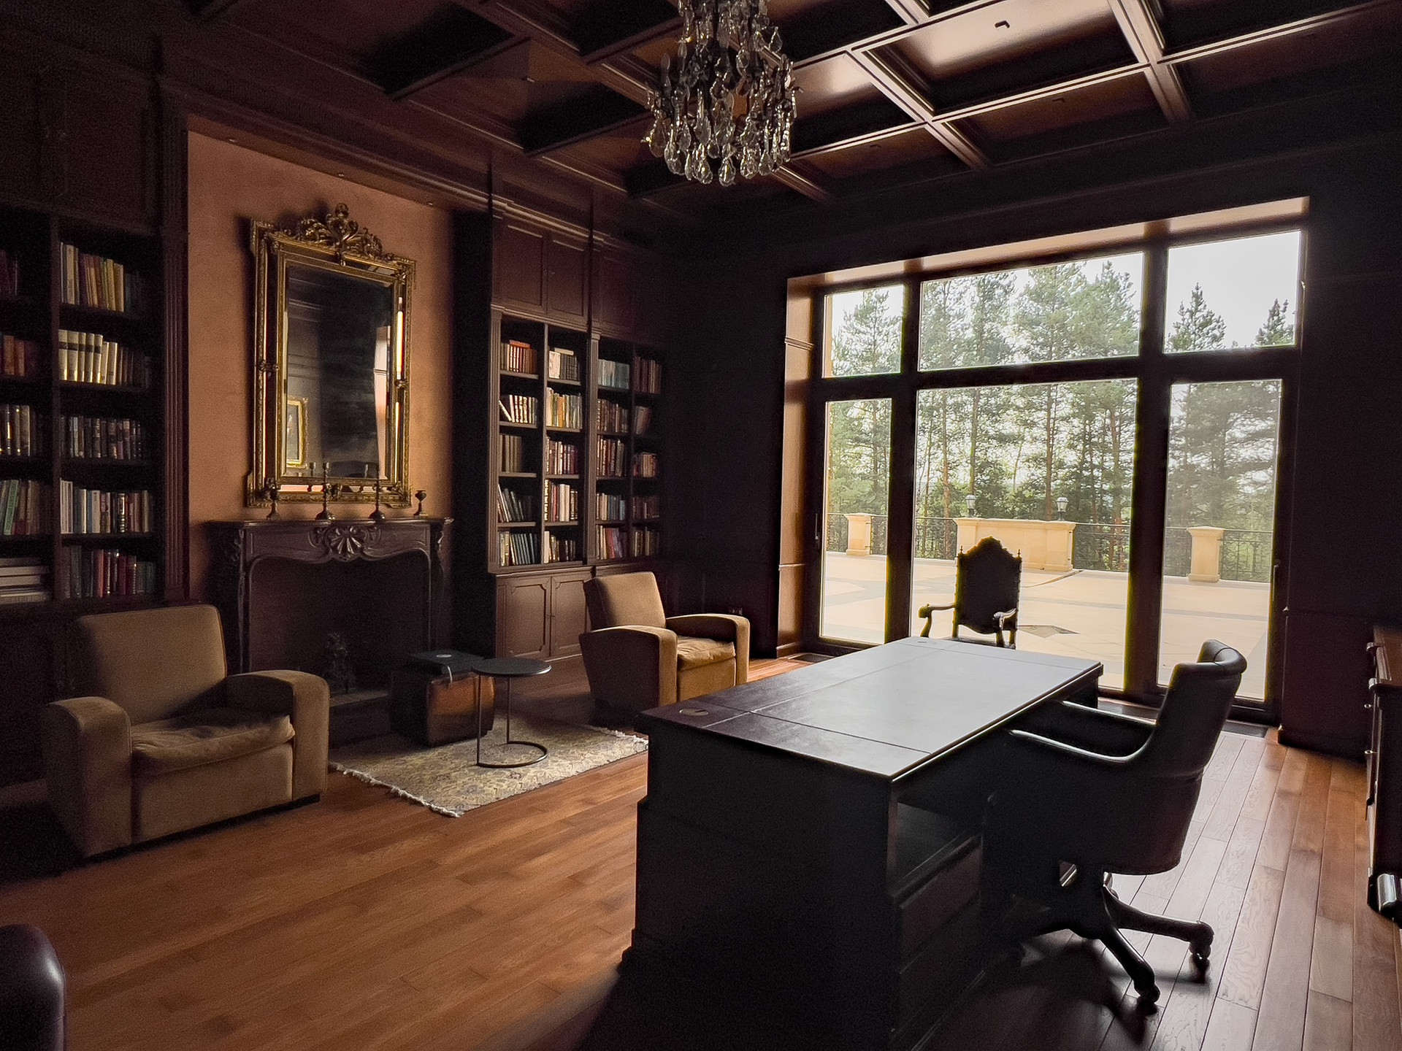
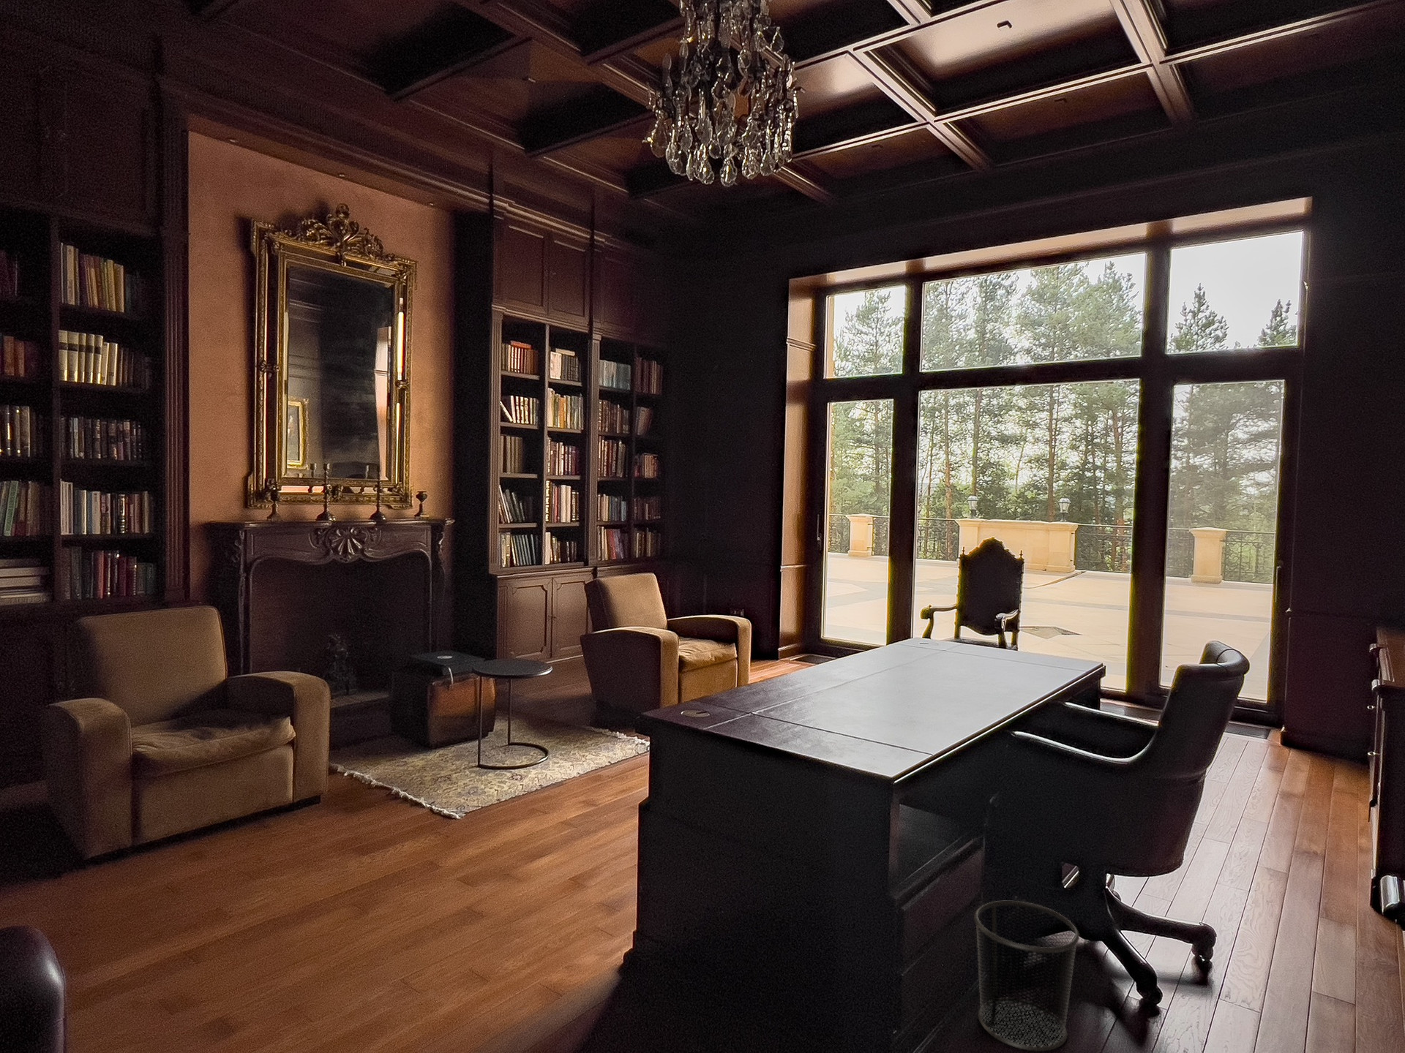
+ waste bin [974,900,1080,1052]
